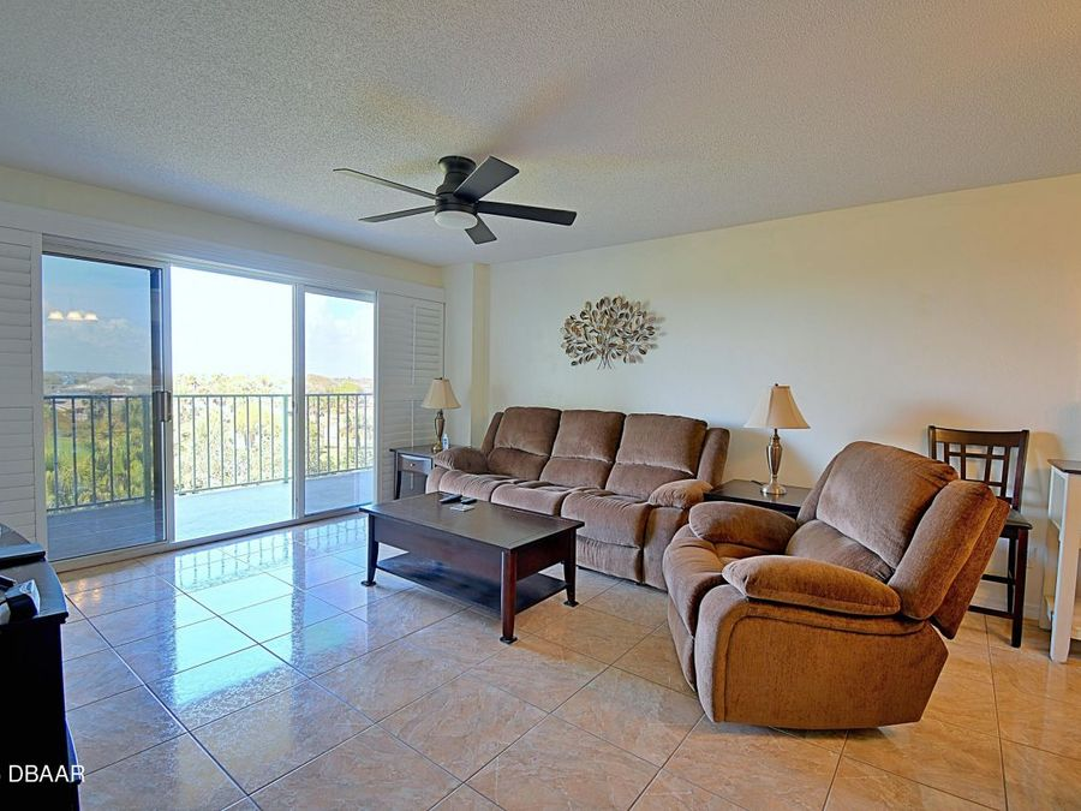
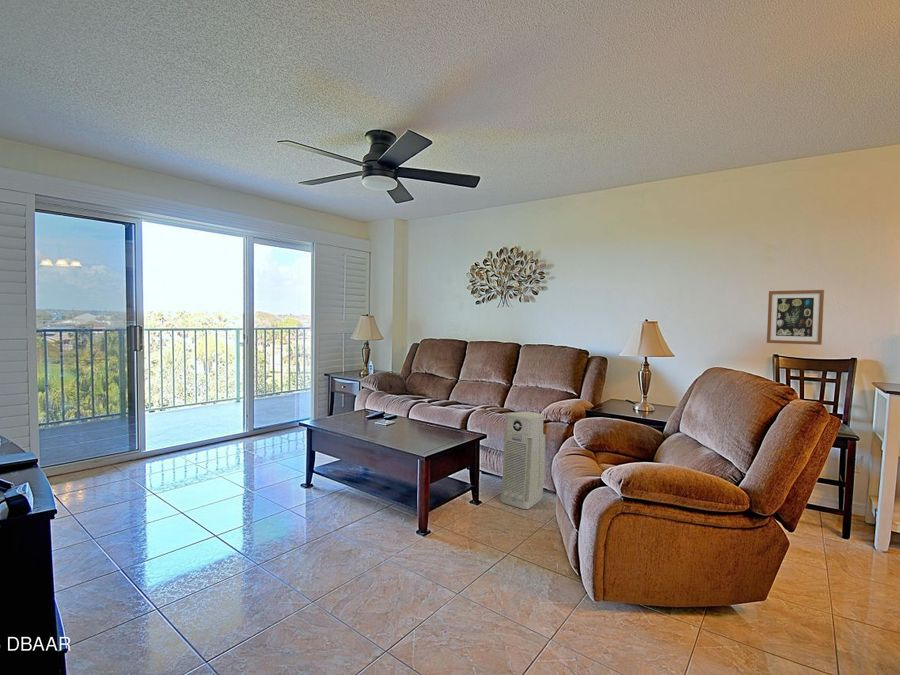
+ air purifier [500,411,547,510]
+ wall art [766,289,825,346]
